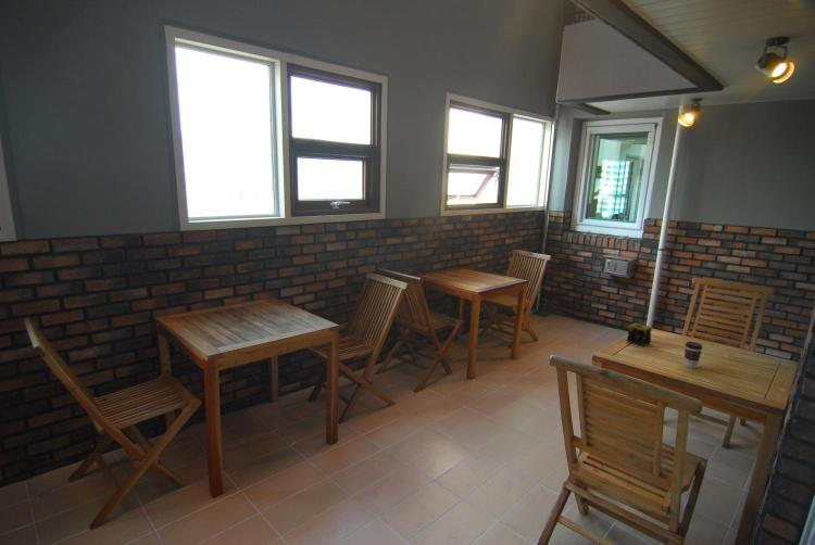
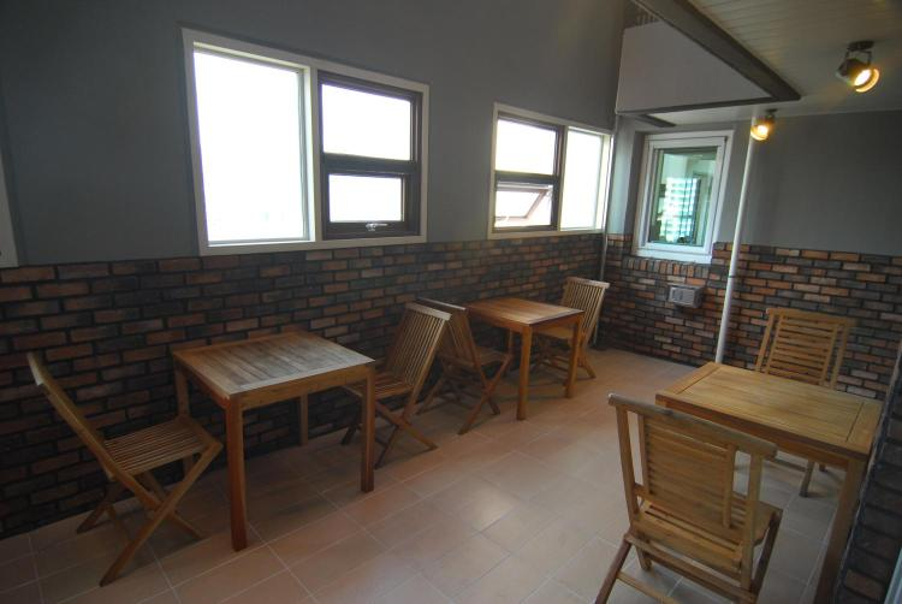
- coffee cup [684,341,704,369]
- candle [626,322,653,346]
